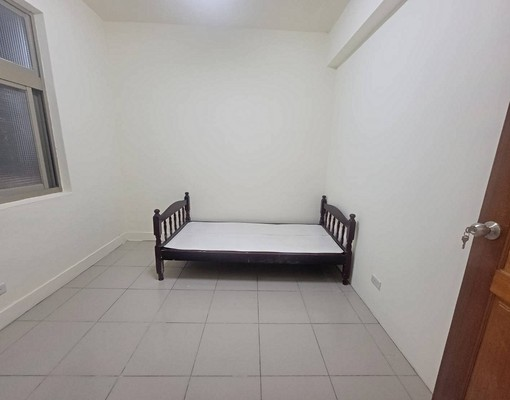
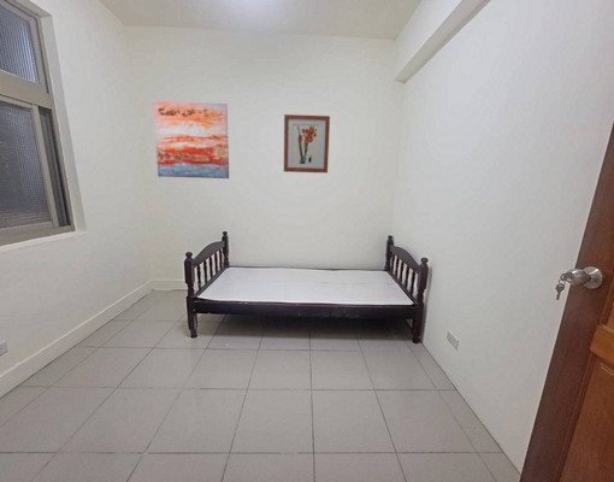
+ wall art [283,113,331,174]
+ wall art [152,100,230,180]
